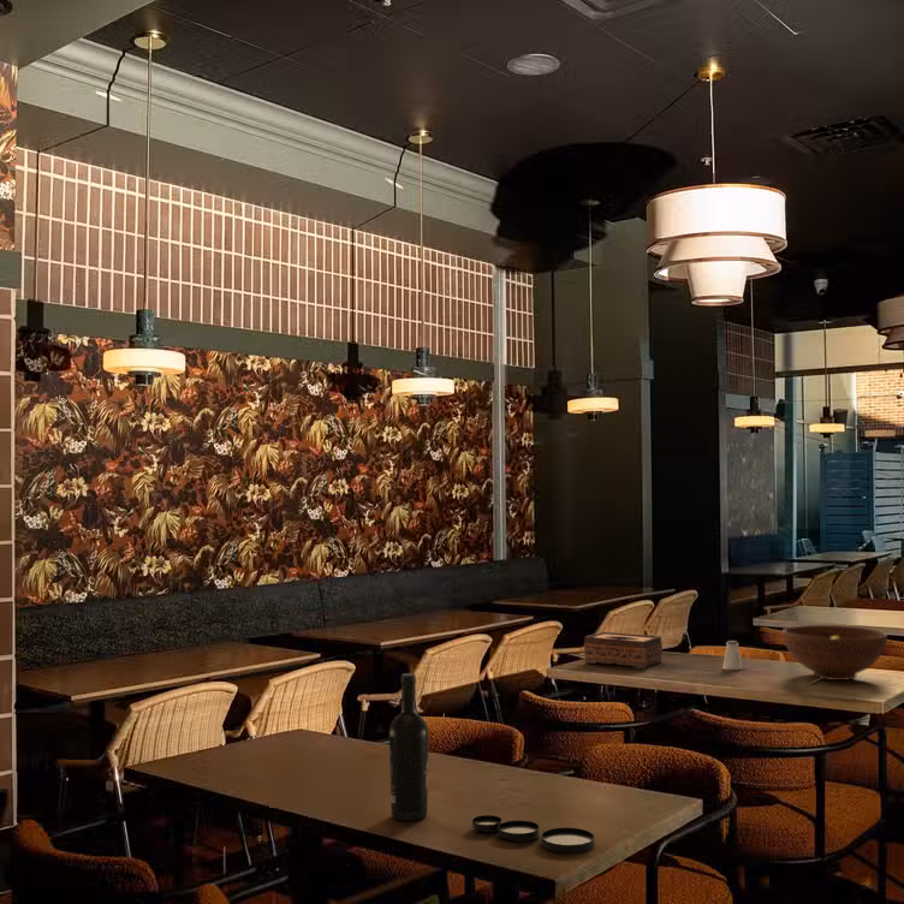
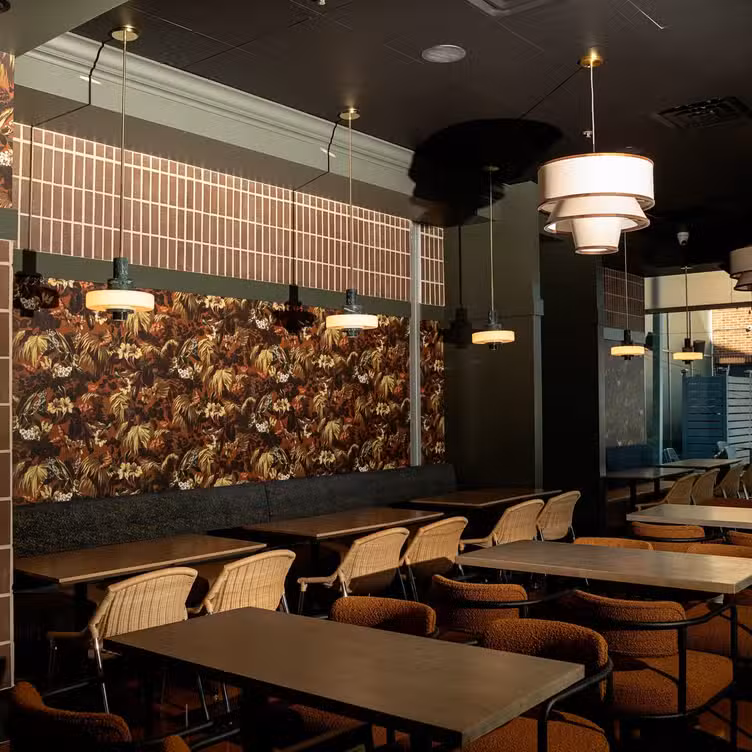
- tissue box [583,631,664,670]
- fruit bowl [781,624,888,682]
- plate [471,814,596,855]
- saltshaker [721,640,744,671]
- wine bottle [388,672,430,822]
